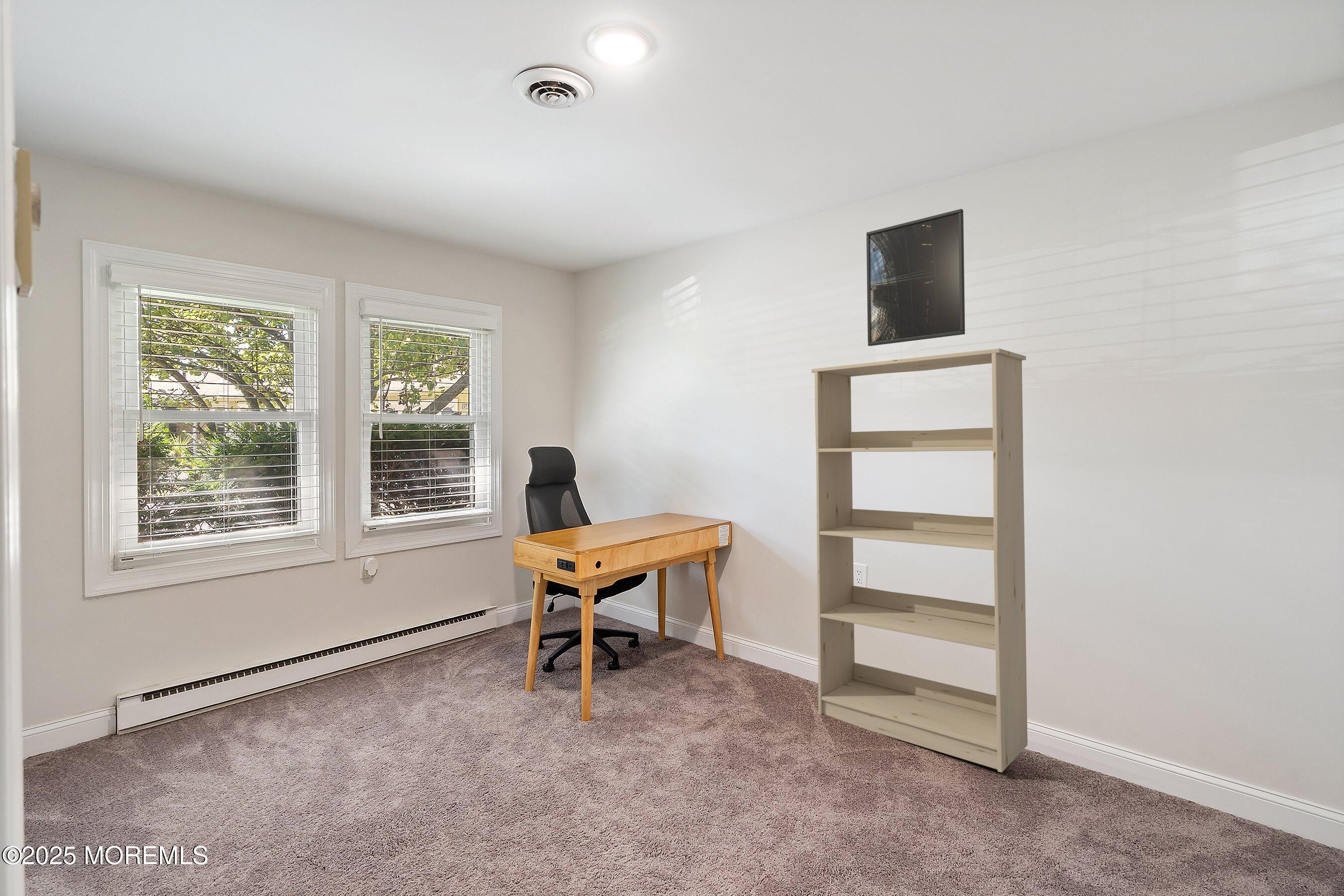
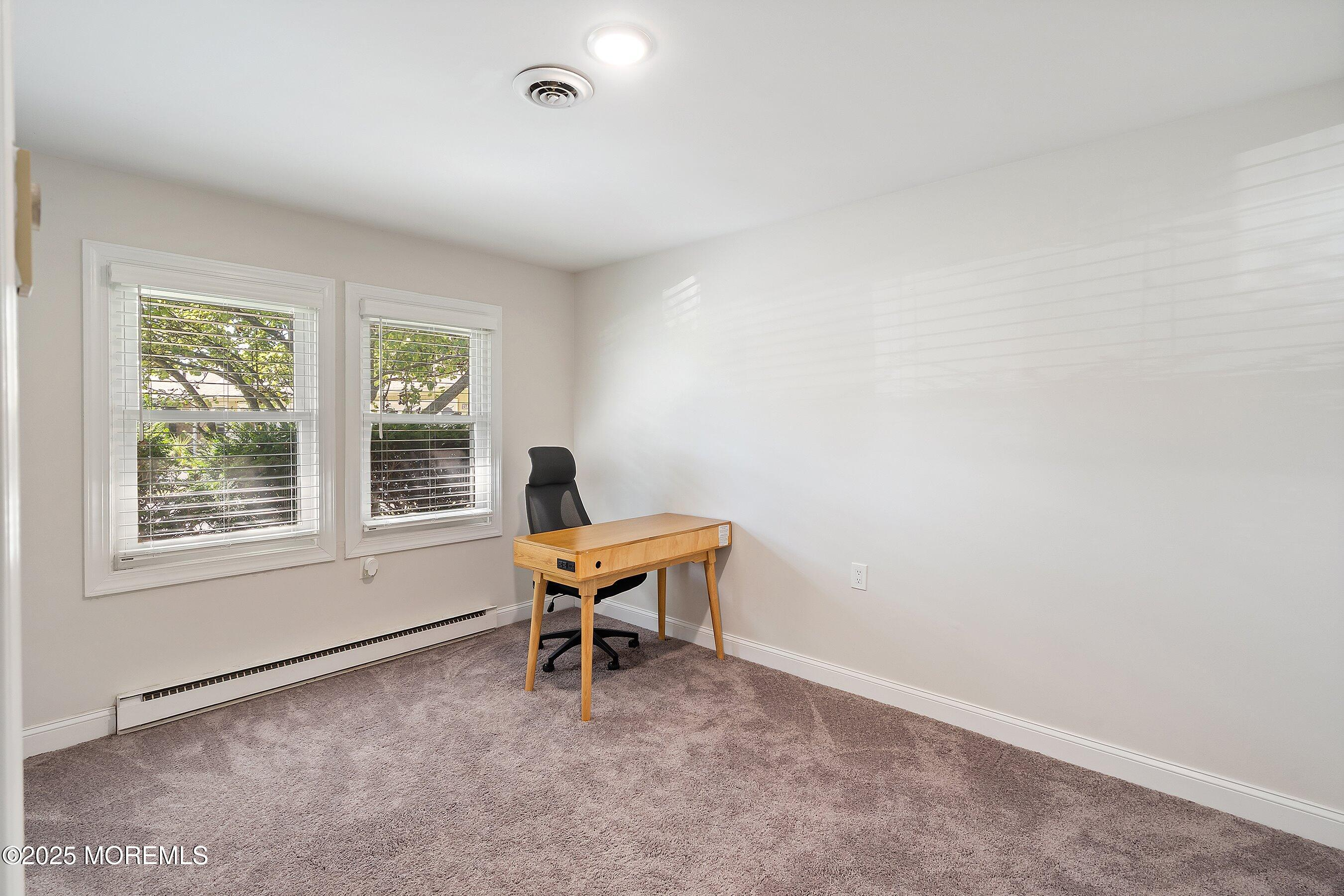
- bookcase [811,348,1028,773]
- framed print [866,209,966,346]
